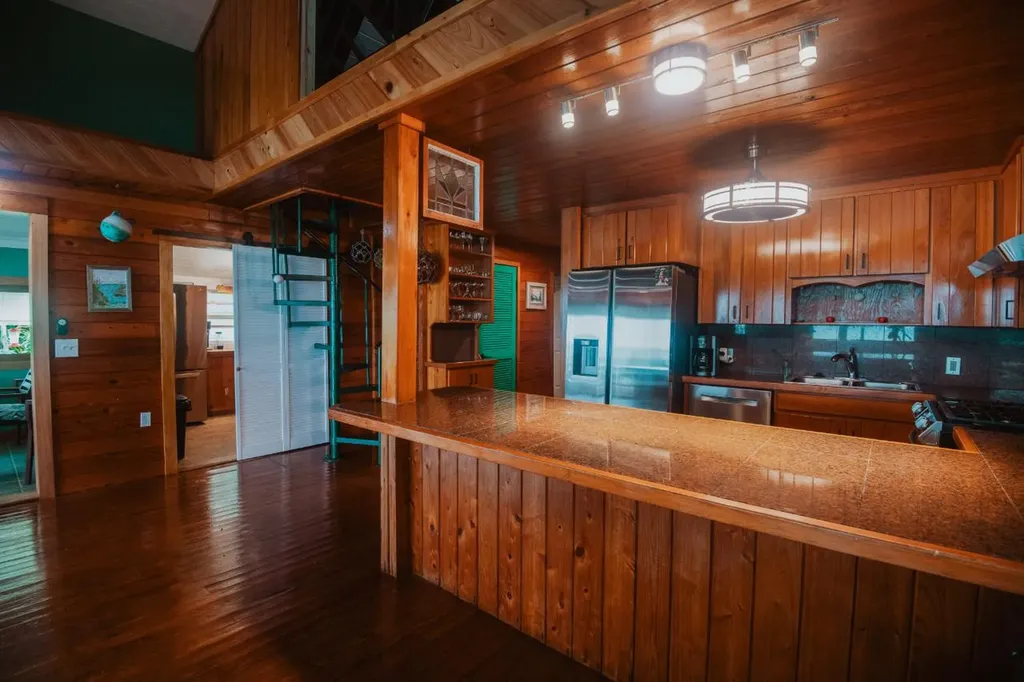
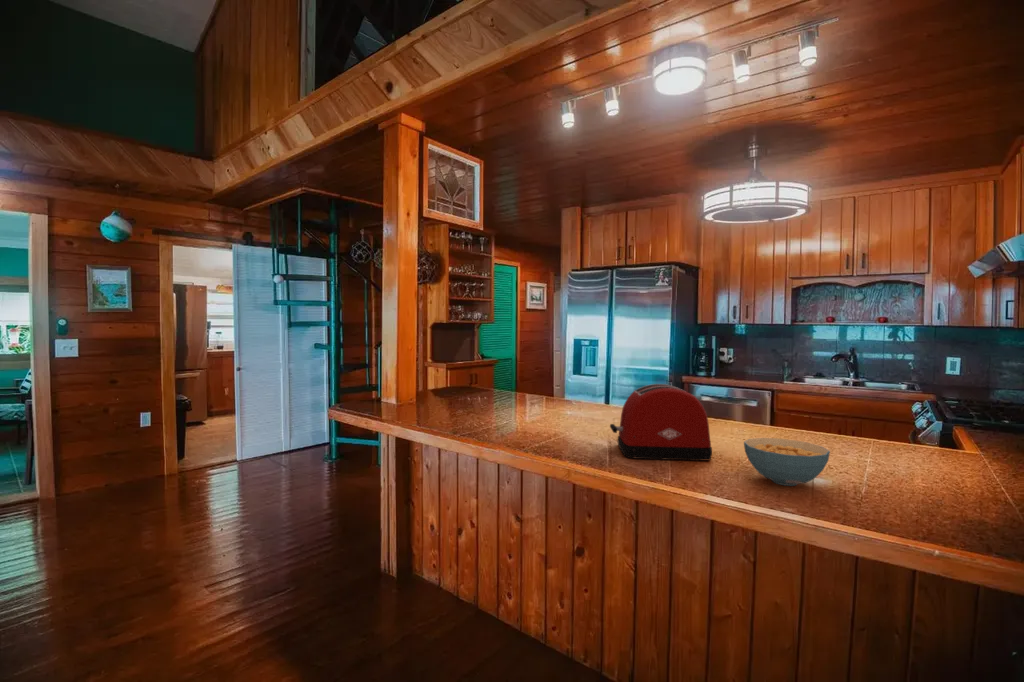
+ cereal bowl [743,437,831,487]
+ toaster [609,383,713,461]
